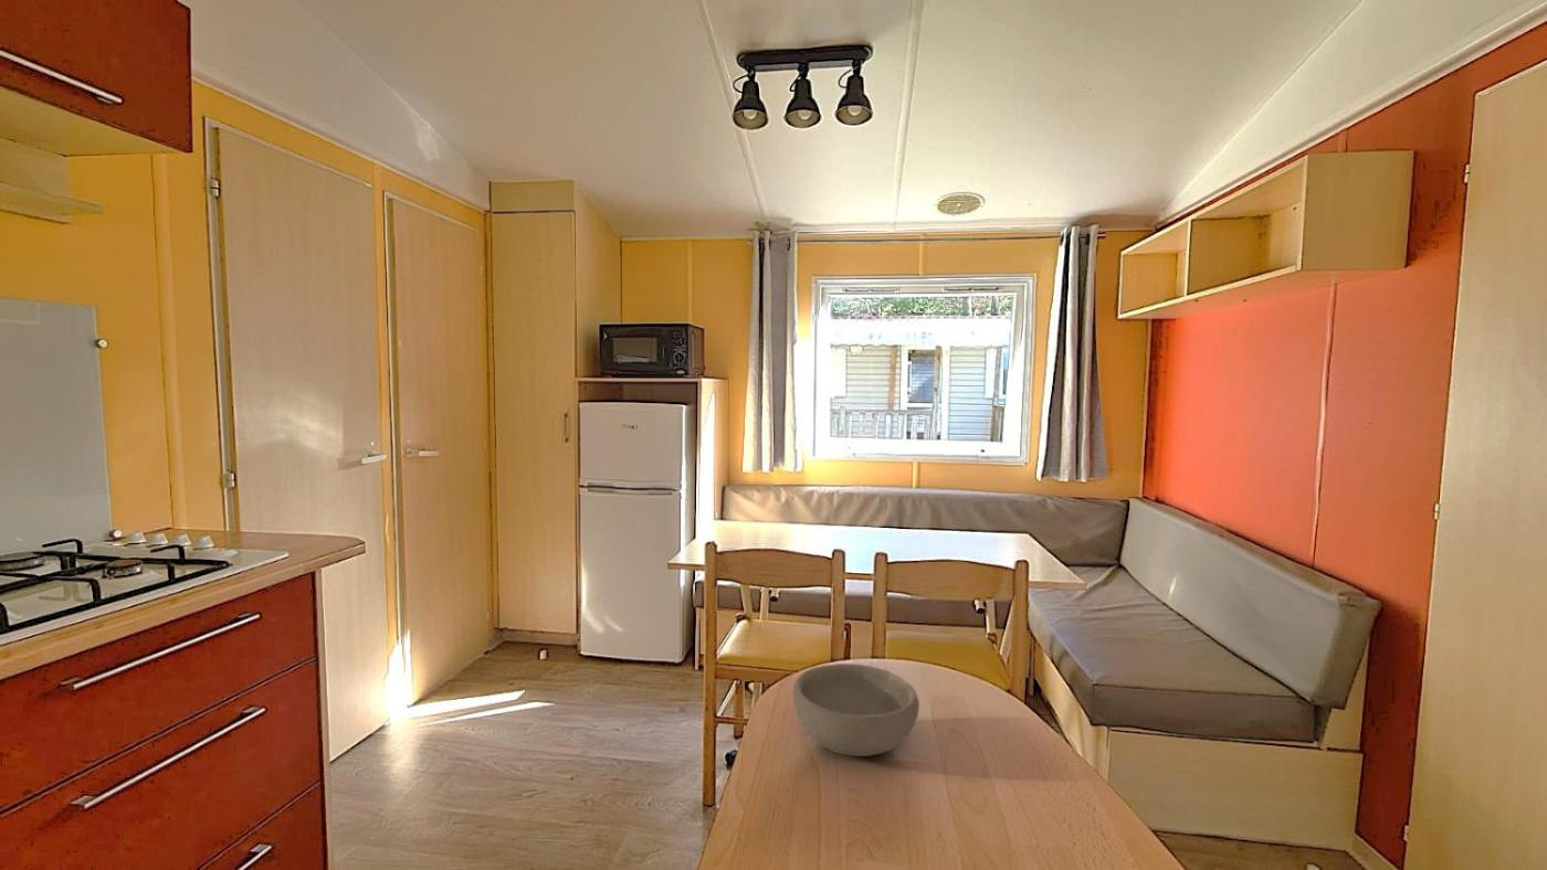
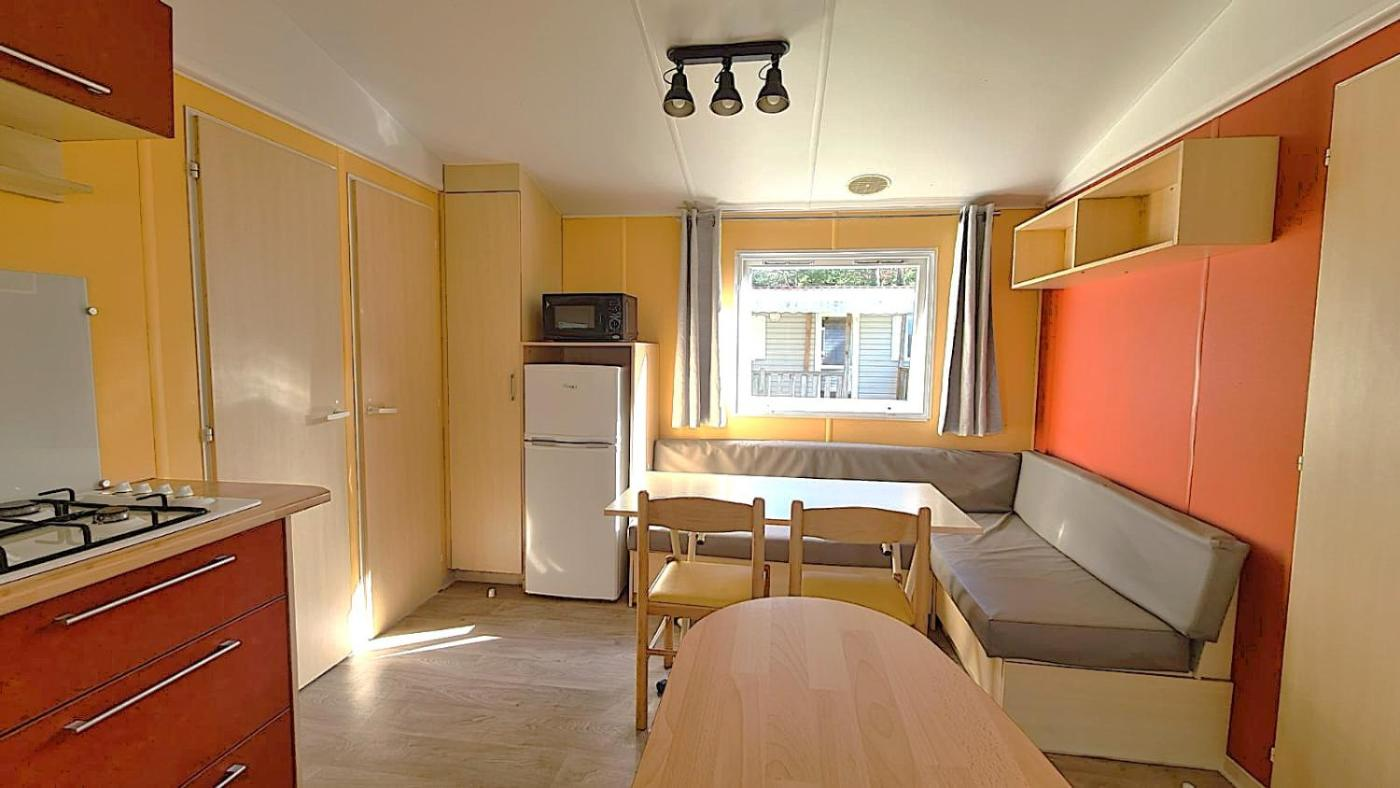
- bowl [792,662,920,757]
